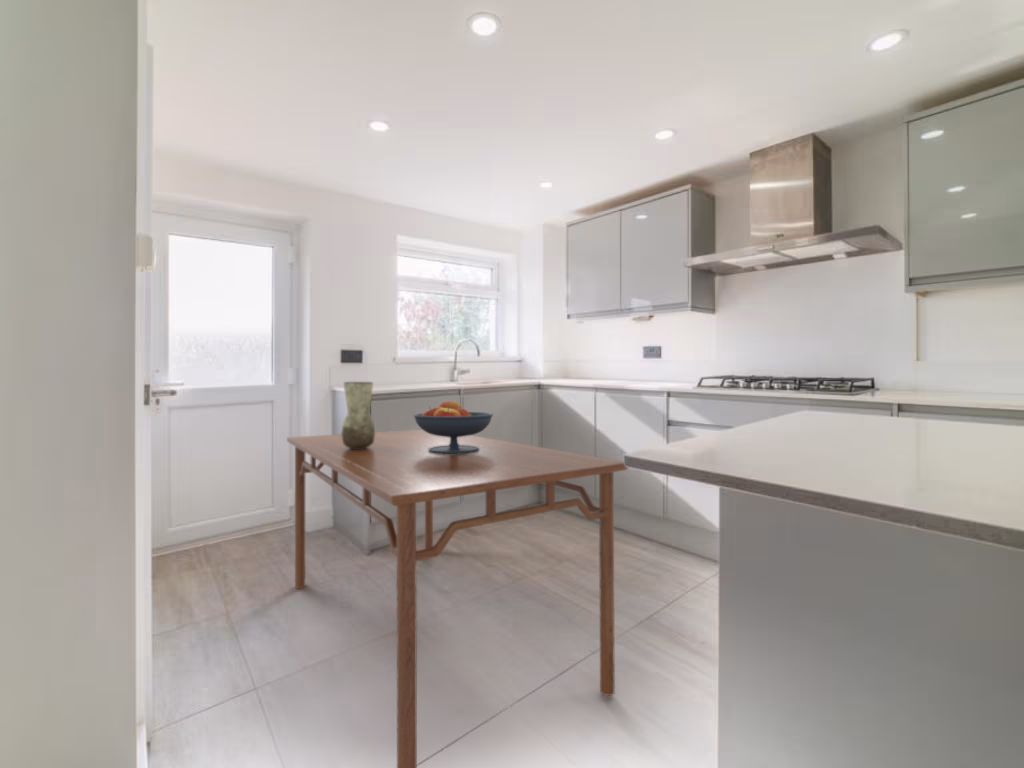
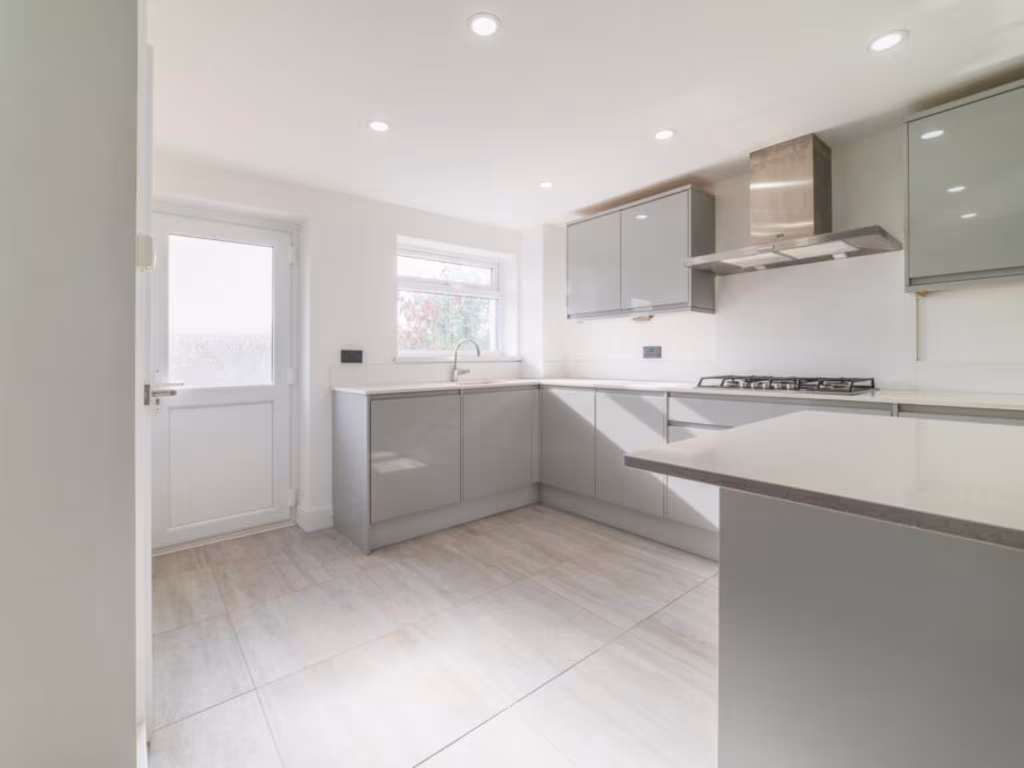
- fruit bowl [413,400,494,454]
- dining table [286,429,629,768]
- vase [340,381,376,449]
